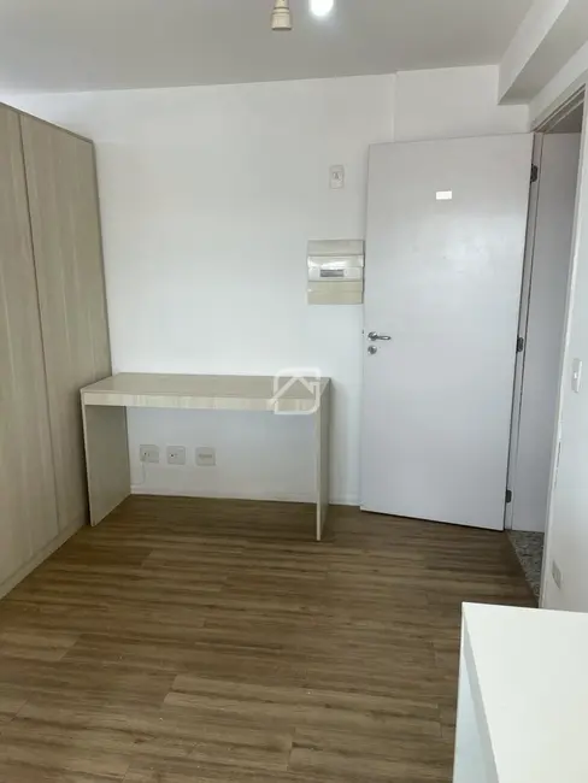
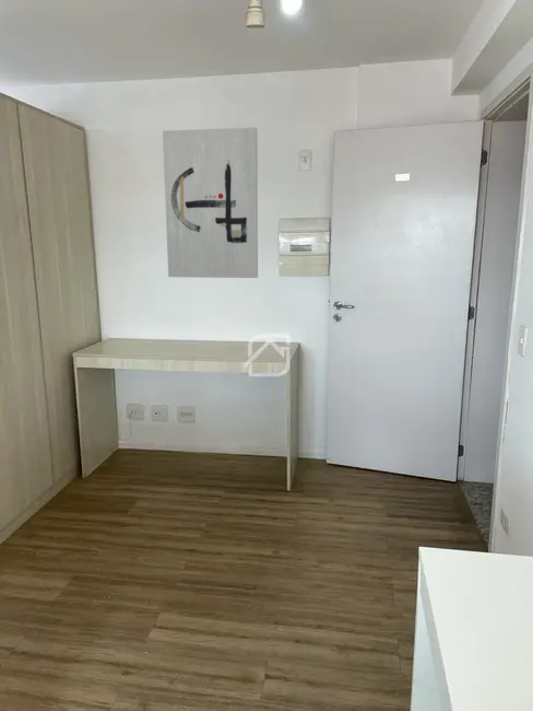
+ wall art [162,127,259,279]
